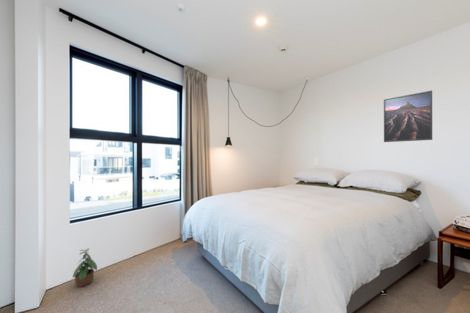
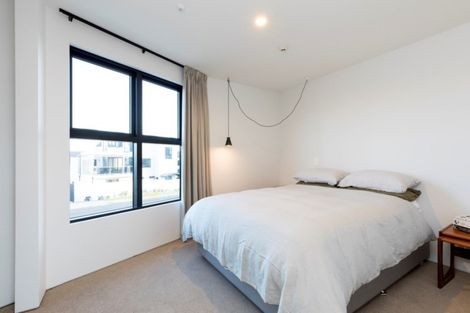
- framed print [383,90,433,143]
- potted plant [71,247,98,288]
